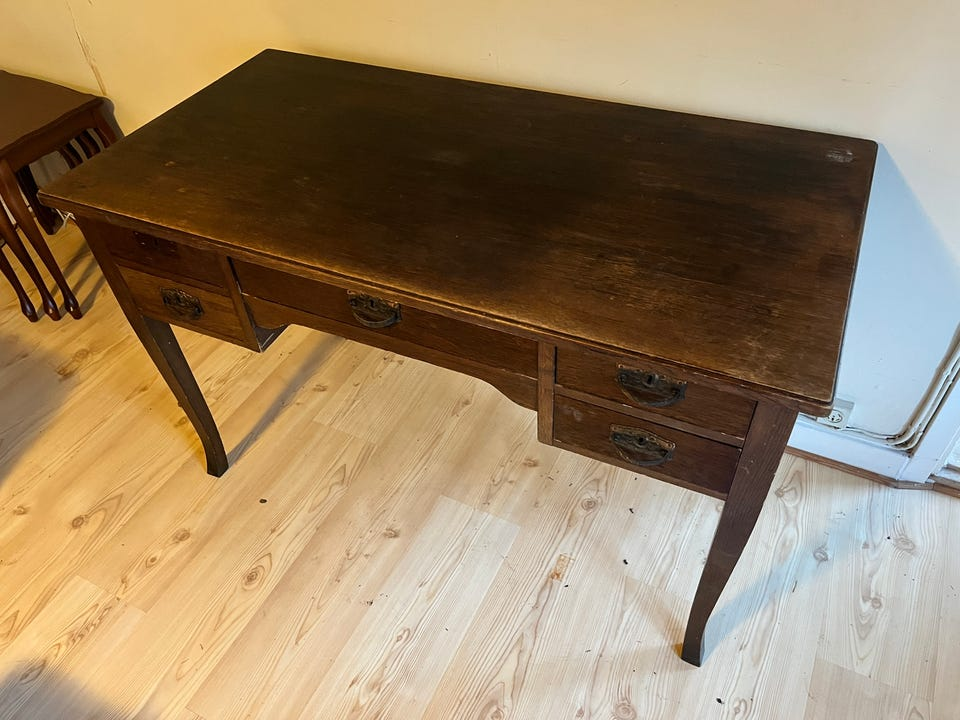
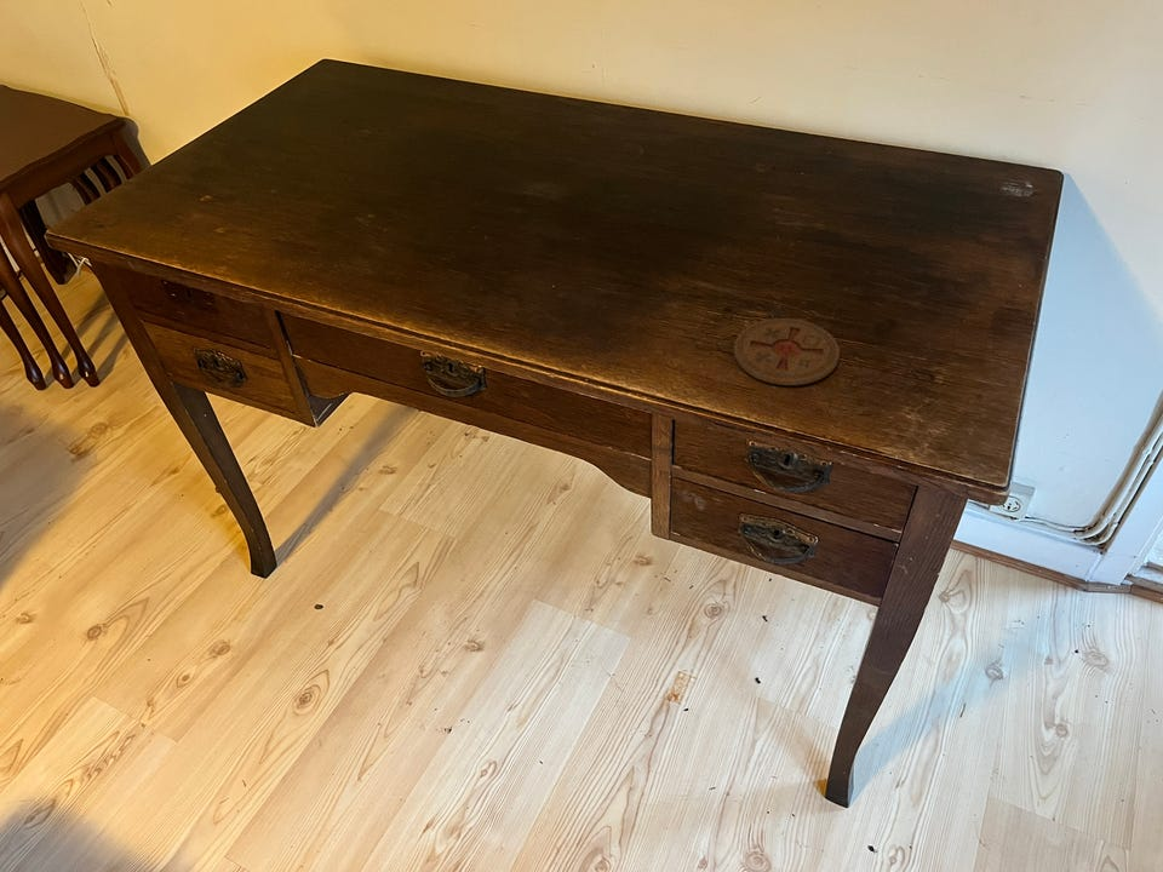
+ coaster [733,317,841,386]
